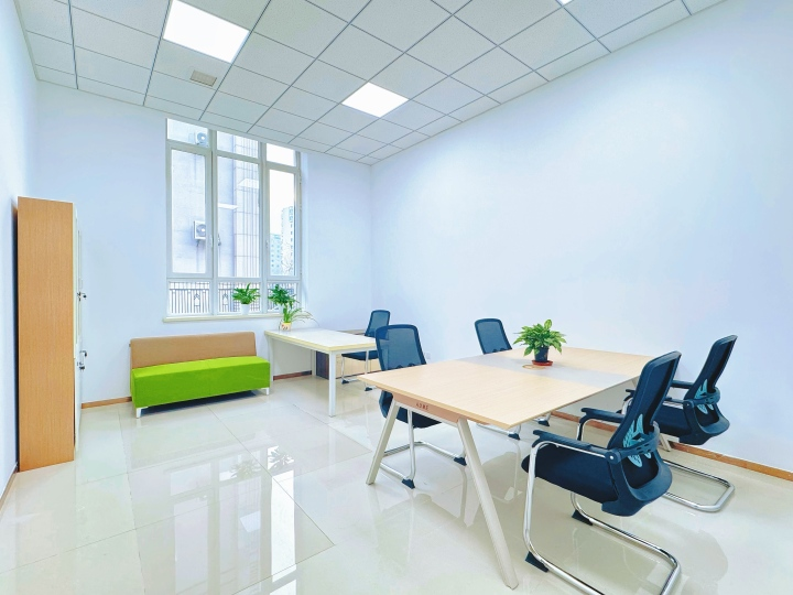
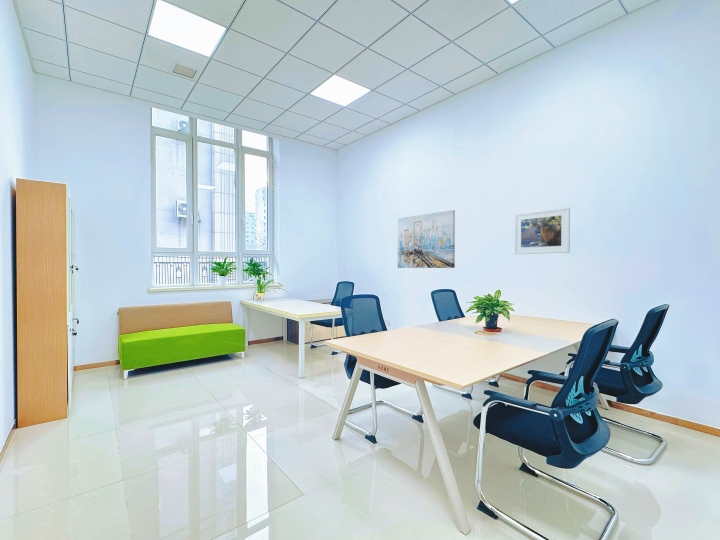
+ wall art [397,209,456,269]
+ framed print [513,206,571,255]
